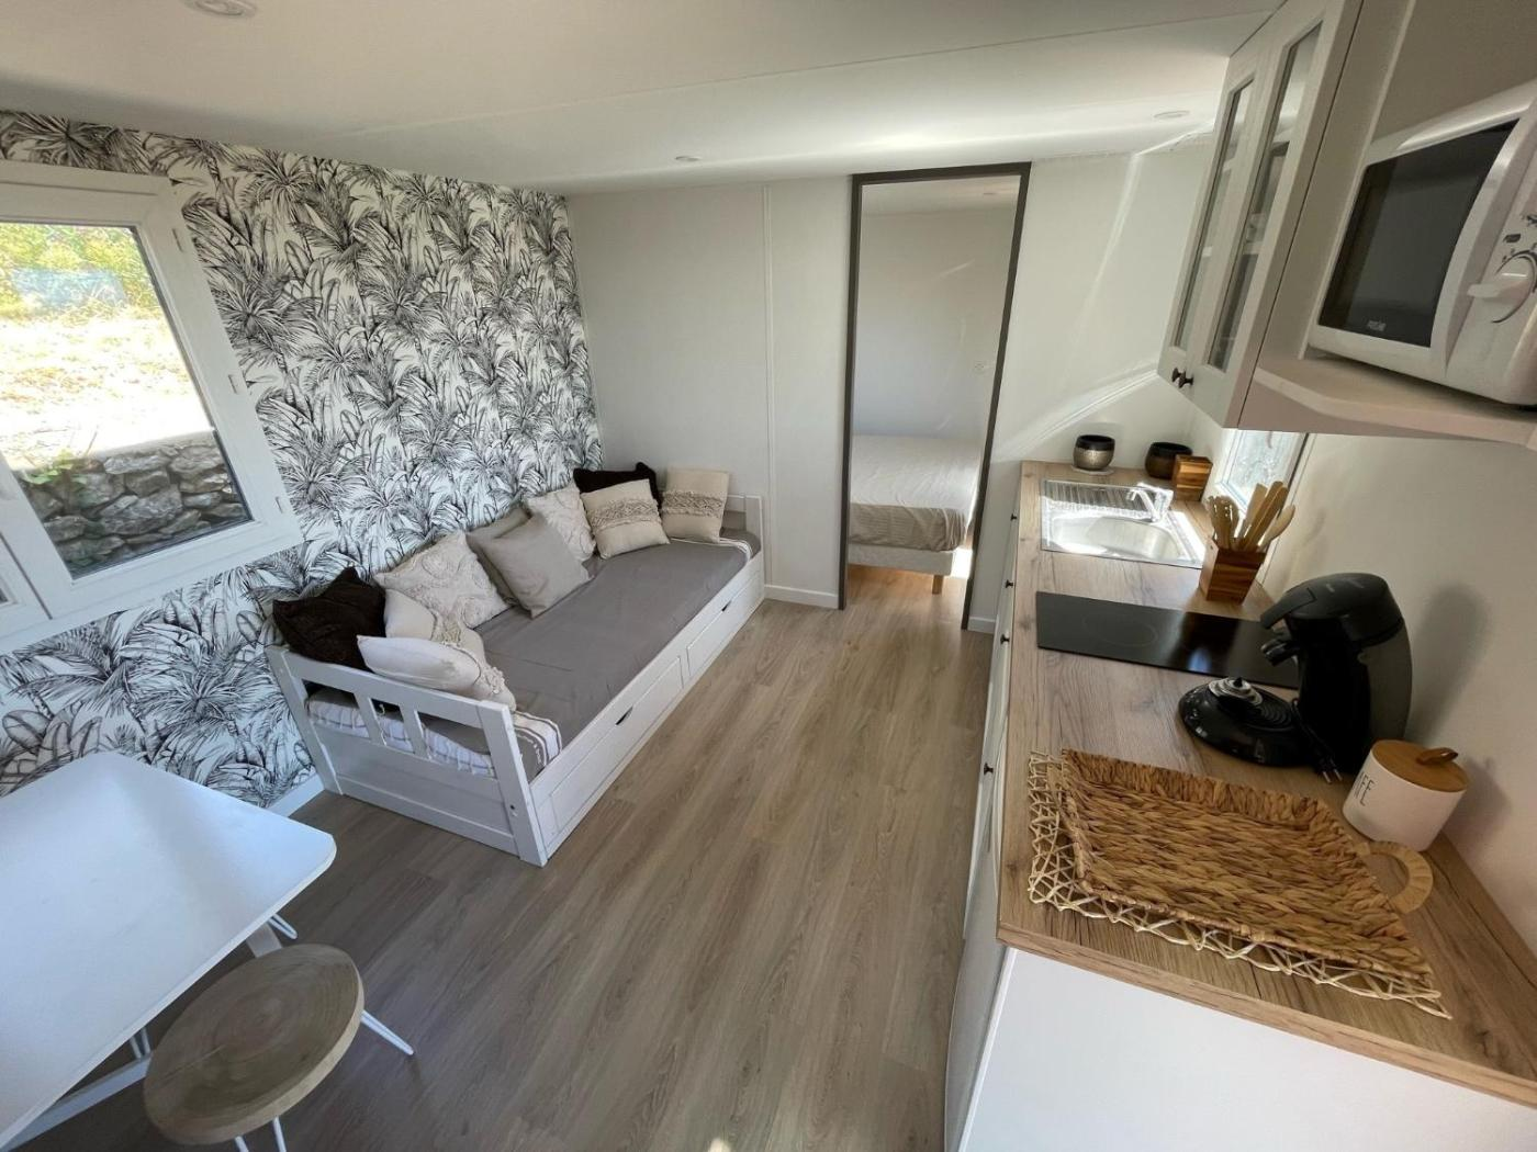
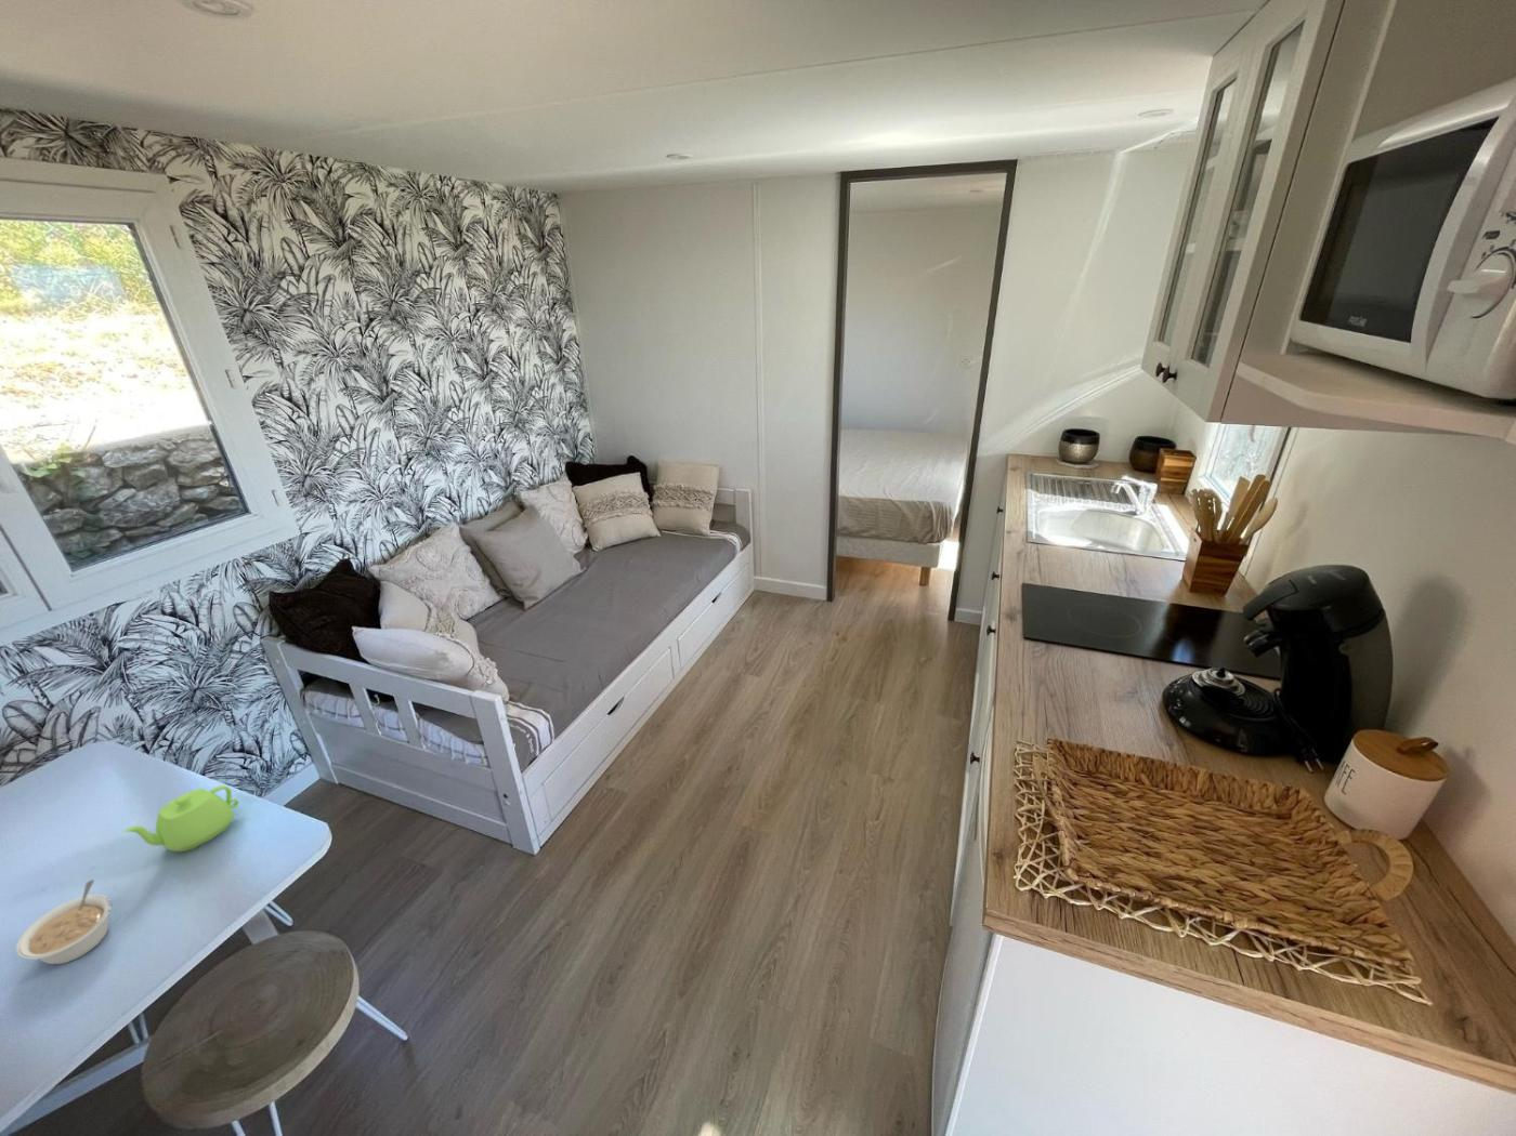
+ legume [16,878,112,967]
+ teapot [122,784,239,852]
